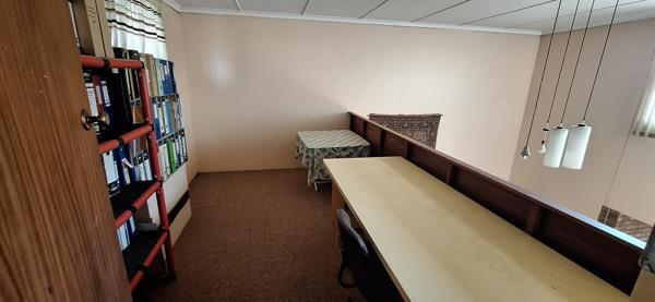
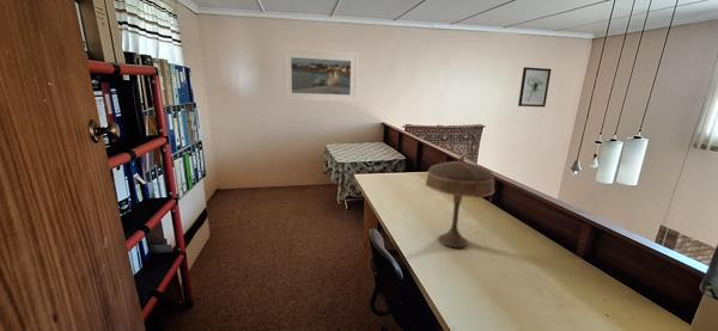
+ wall art [517,66,552,108]
+ table lamp [424,155,495,249]
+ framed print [282,48,359,104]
